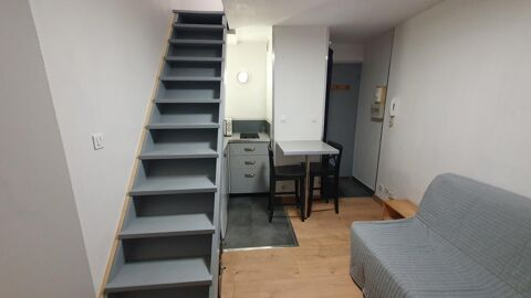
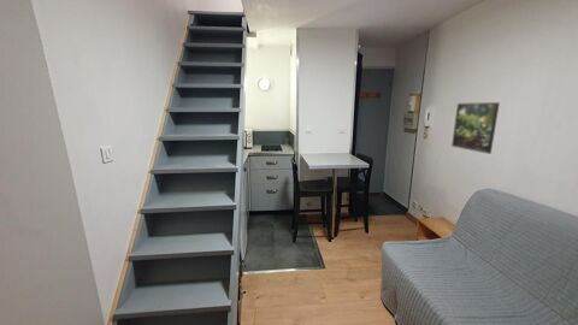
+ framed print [450,101,501,155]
